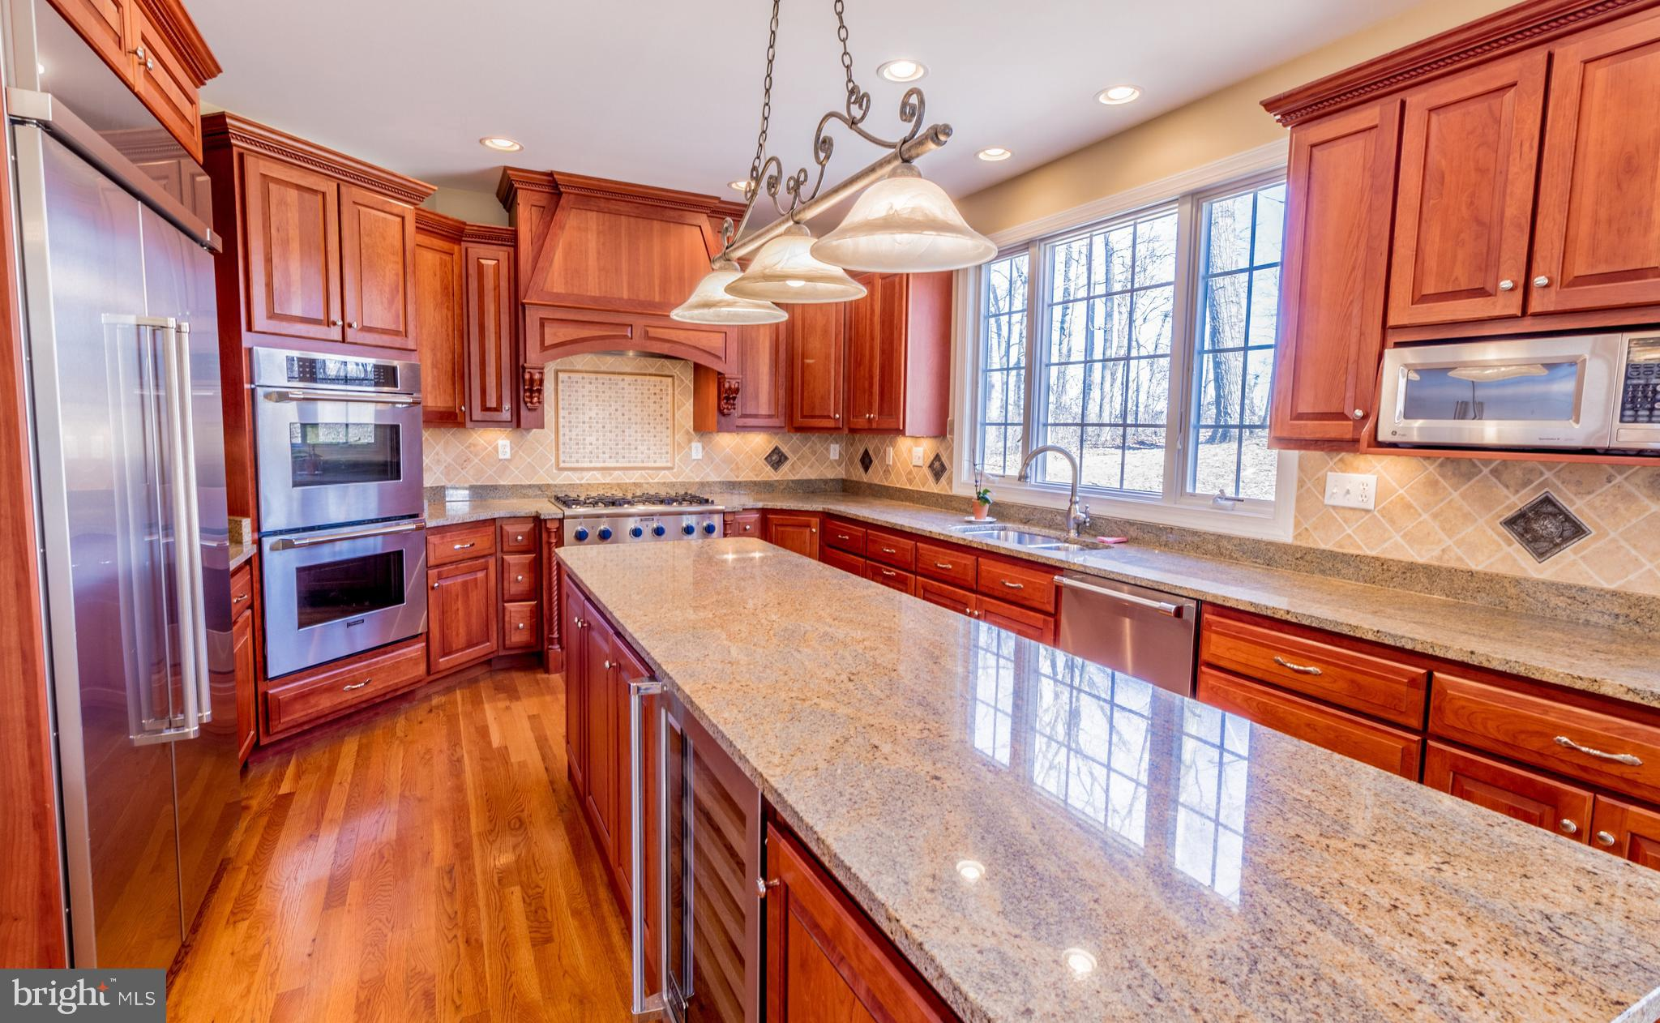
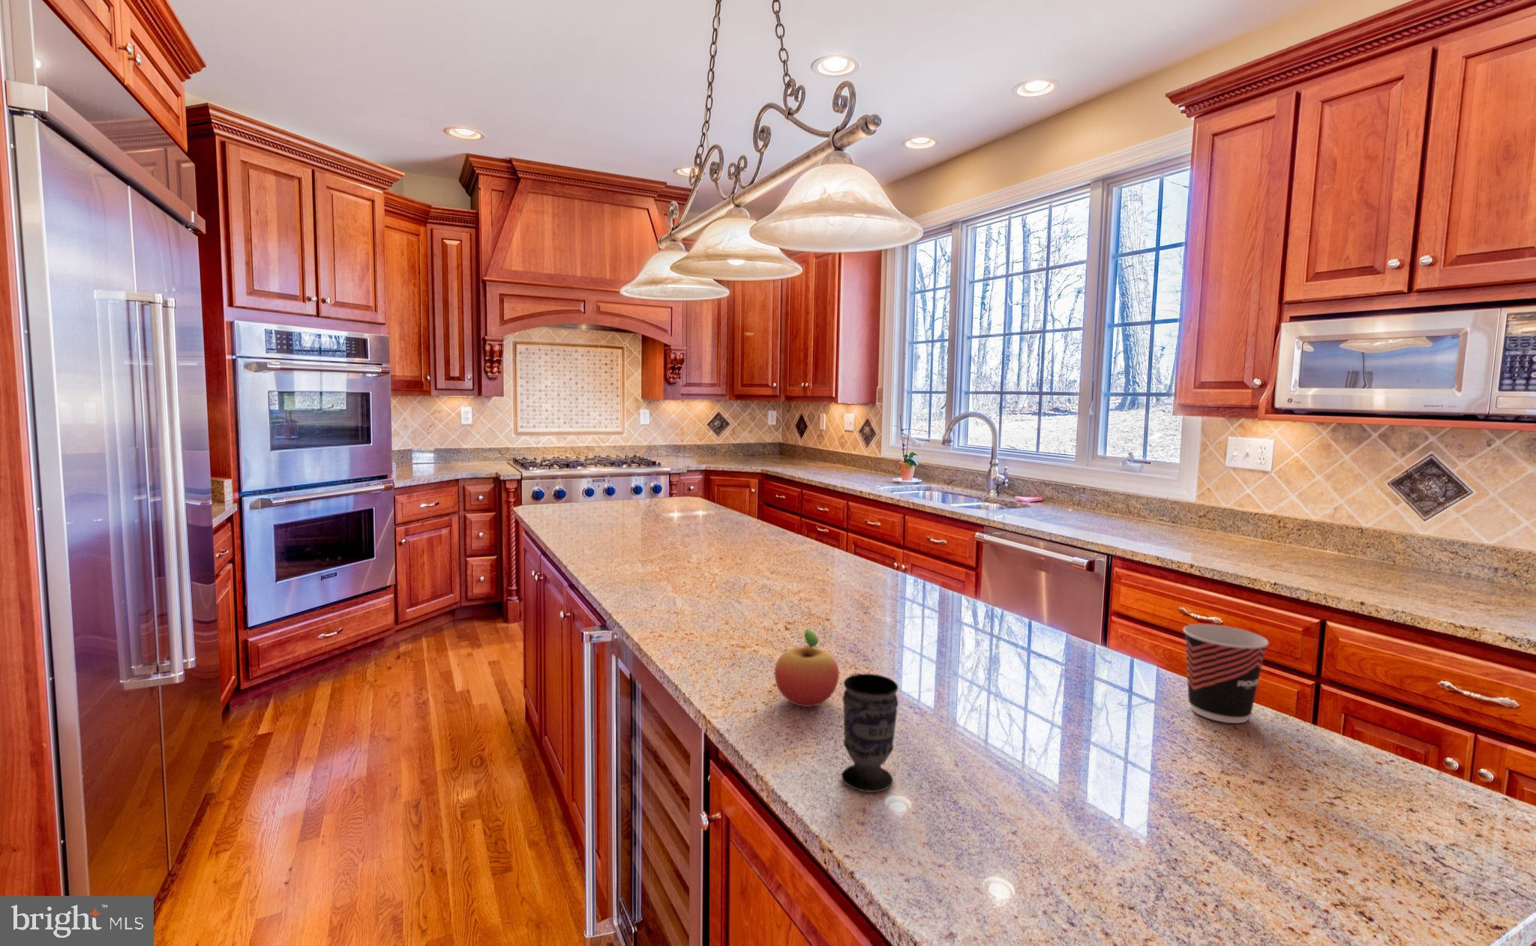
+ fruit [773,627,840,708]
+ cup [1183,624,1269,725]
+ cup [840,673,900,793]
